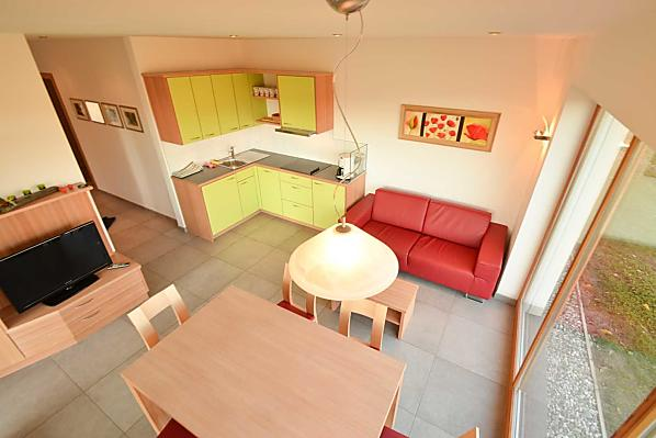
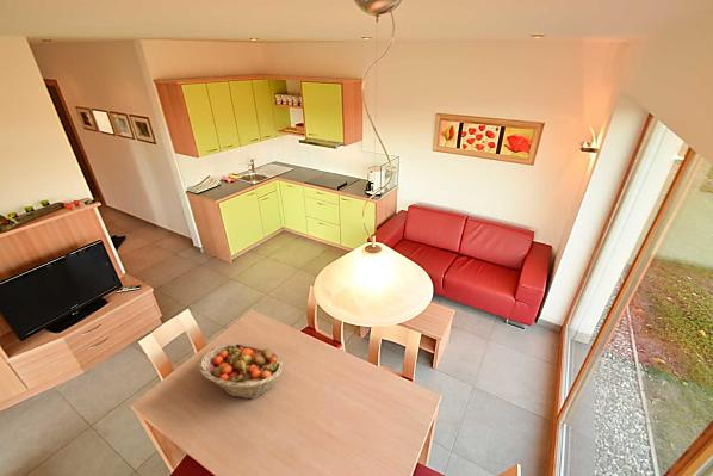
+ fruit basket [197,342,284,400]
